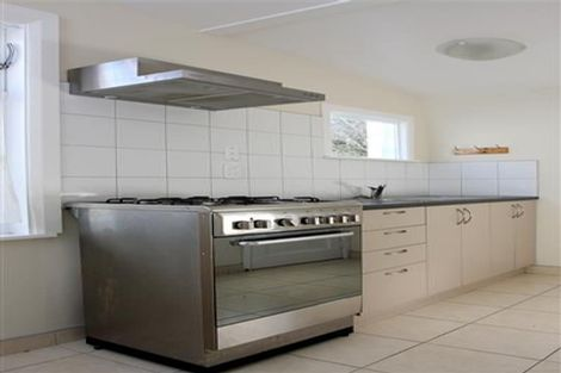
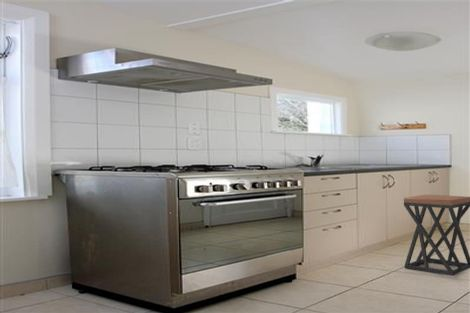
+ stool [403,194,470,276]
